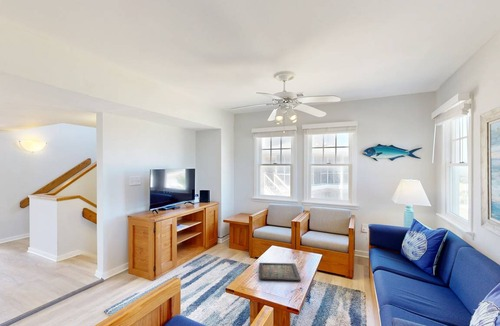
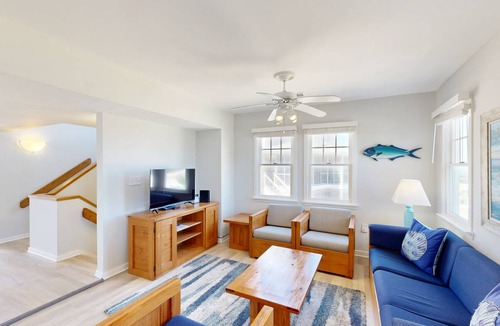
- icon panel [258,262,302,282]
